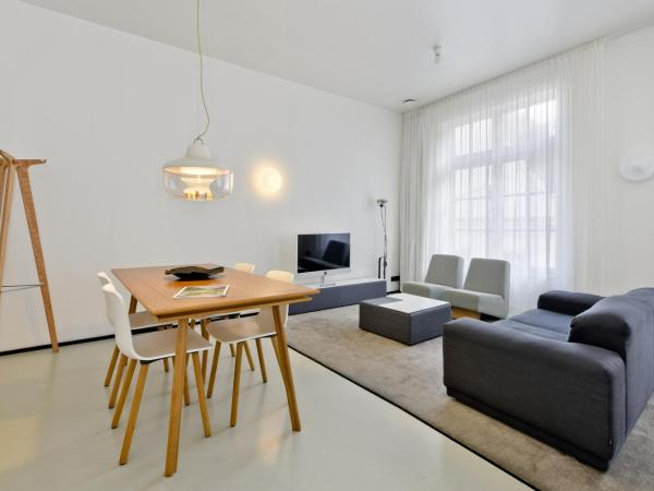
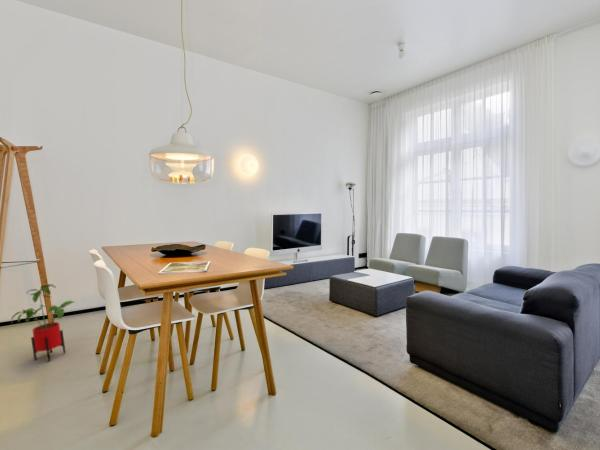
+ house plant [10,283,76,363]
